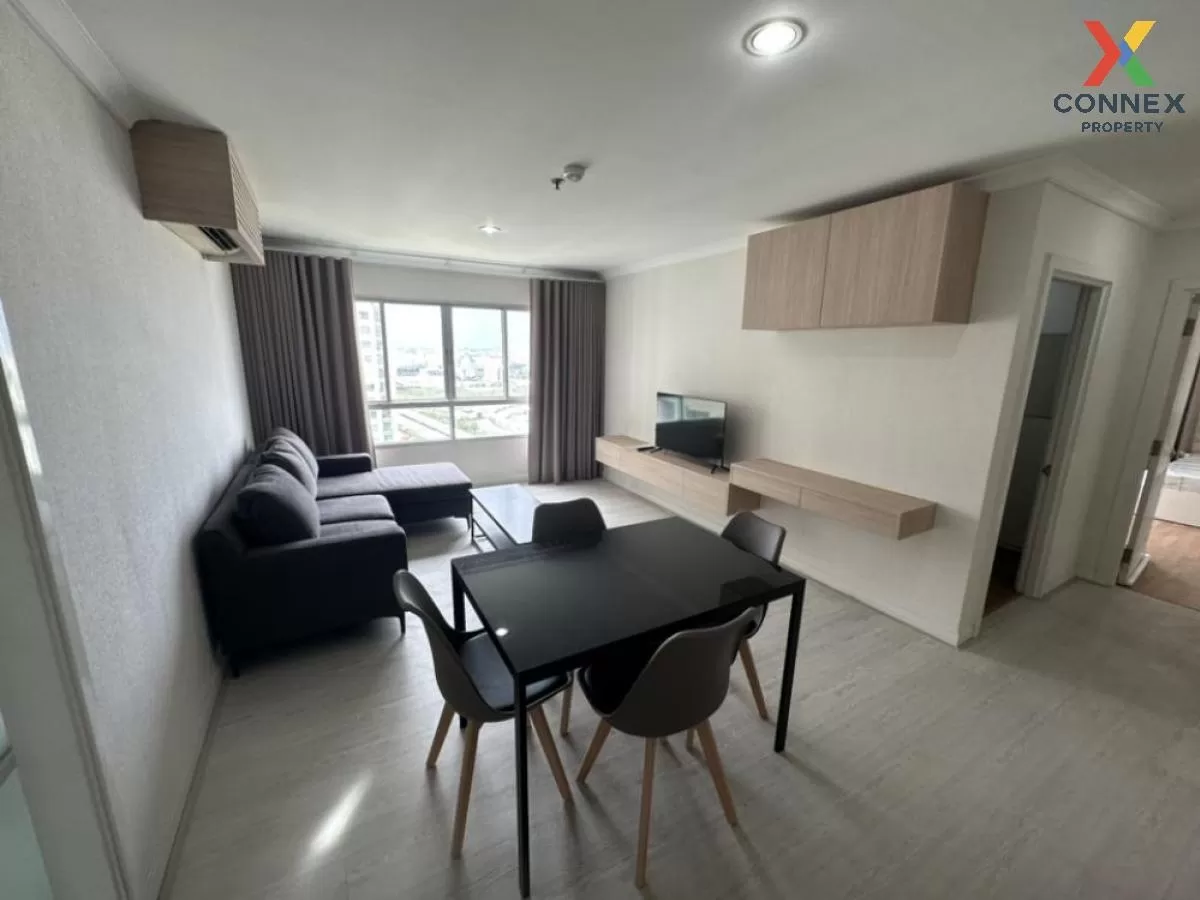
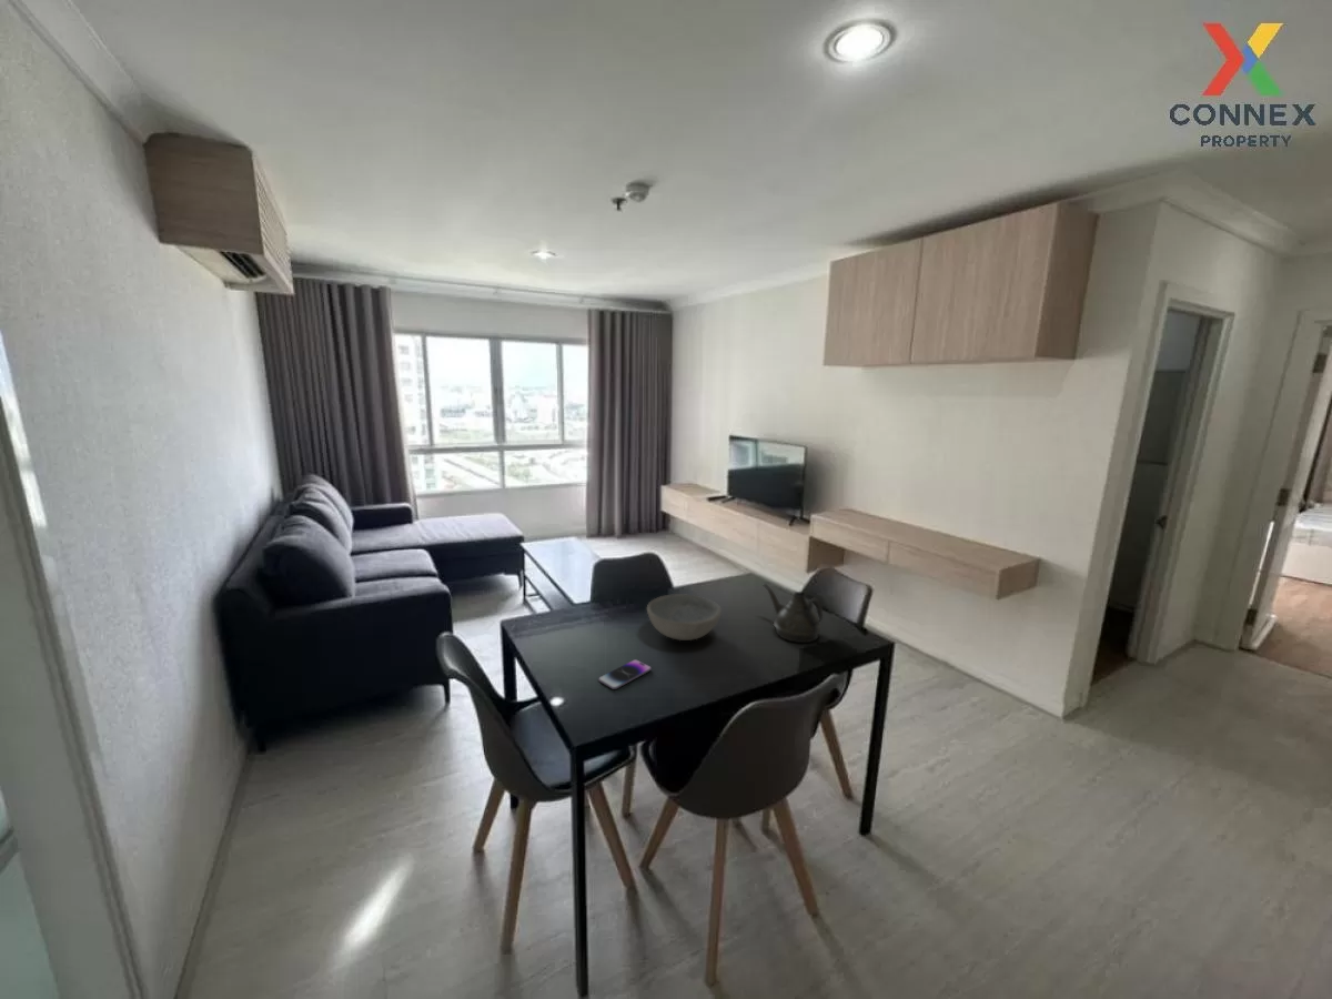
+ smartphone [597,658,653,690]
+ bowl [646,593,723,642]
+ teapot [763,583,824,644]
